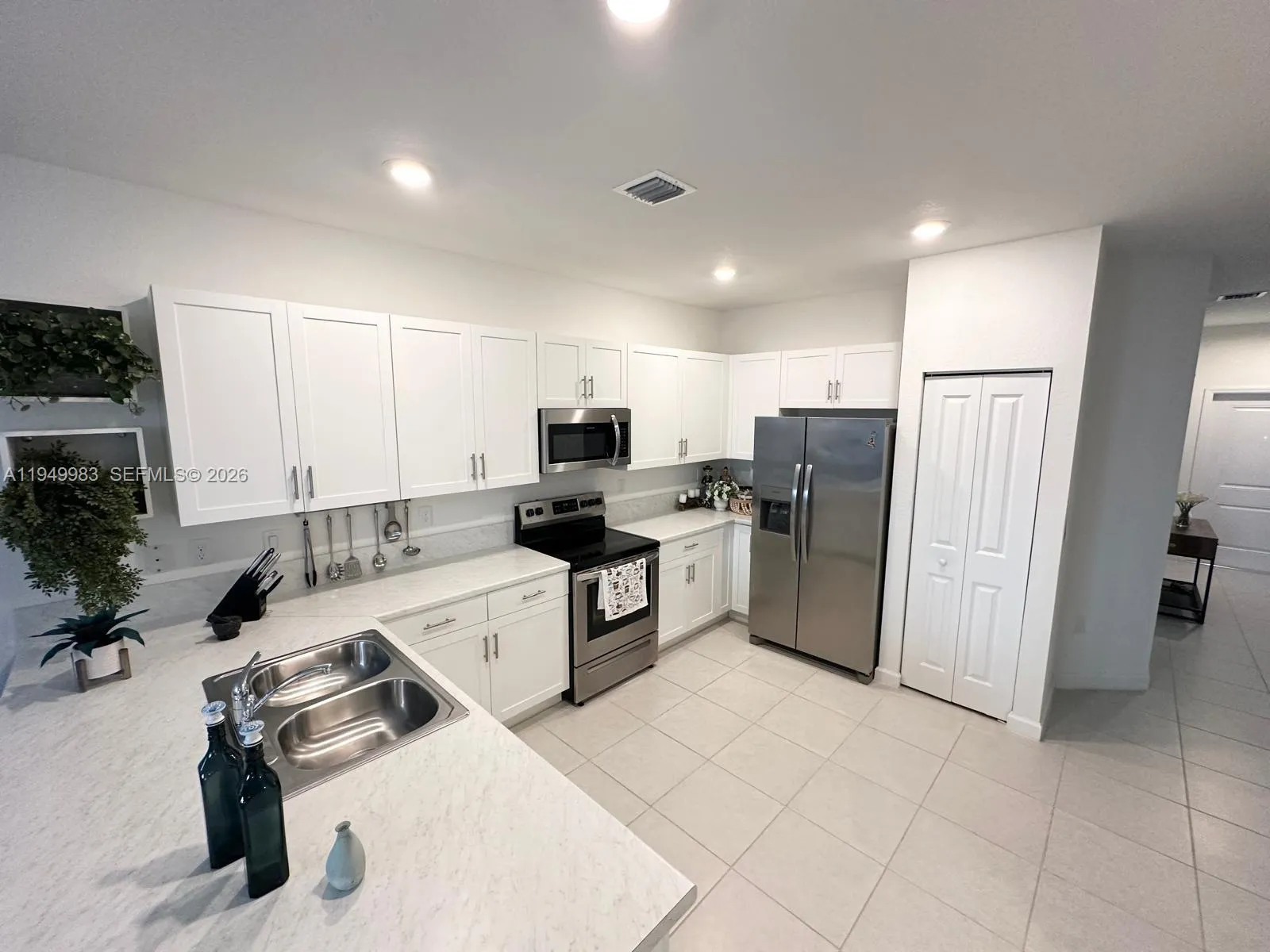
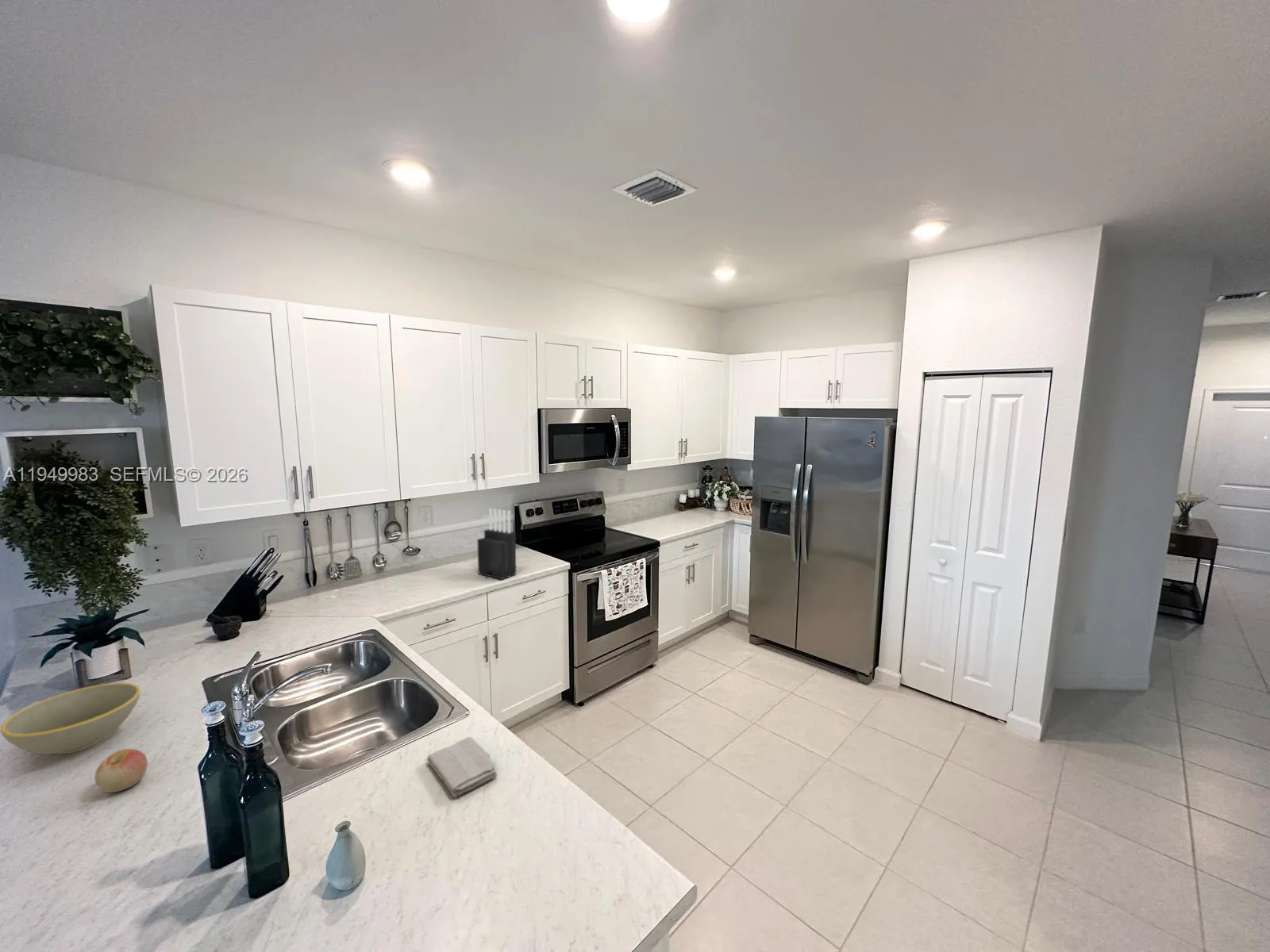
+ knife block [476,508,517,581]
+ washcloth [426,736,498,798]
+ apple [94,748,148,793]
+ bowl [0,682,141,754]
